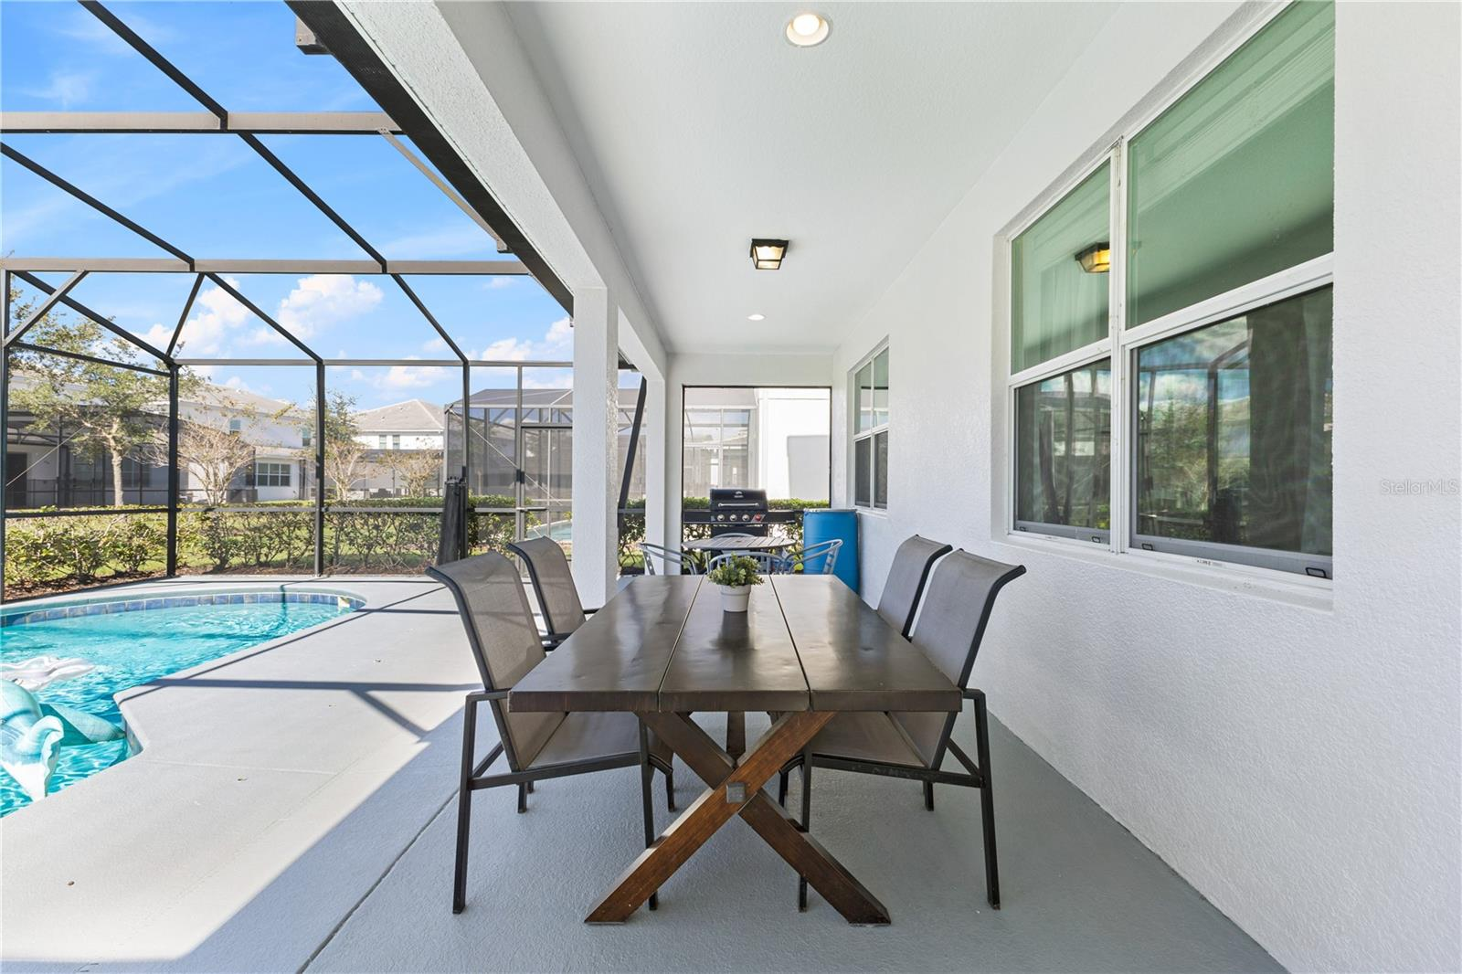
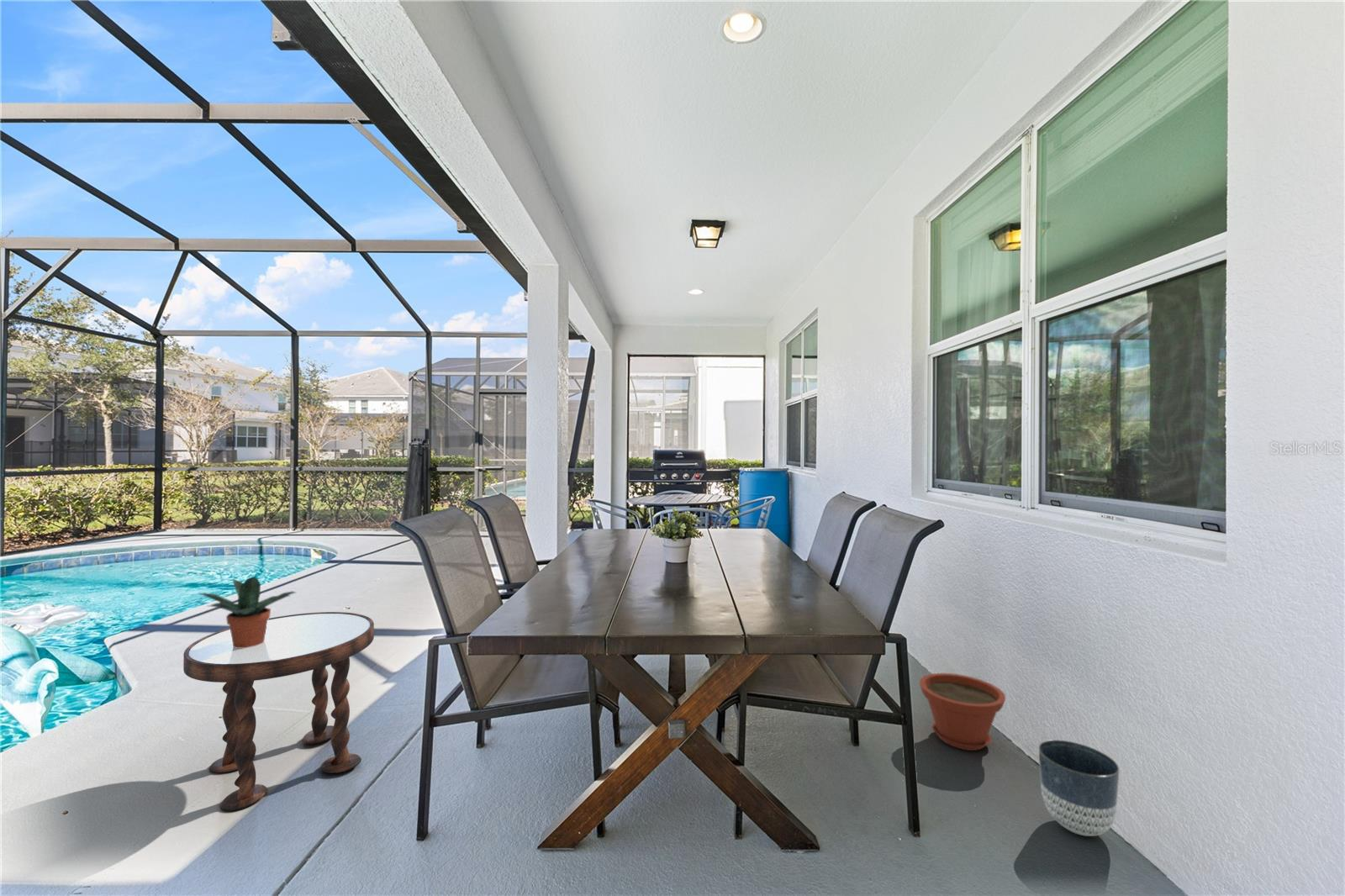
+ side table [182,611,375,812]
+ plant pot [919,672,1006,751]
+ planter [1038,739,1120,837]
+ potted plant [199,576,297,648]
